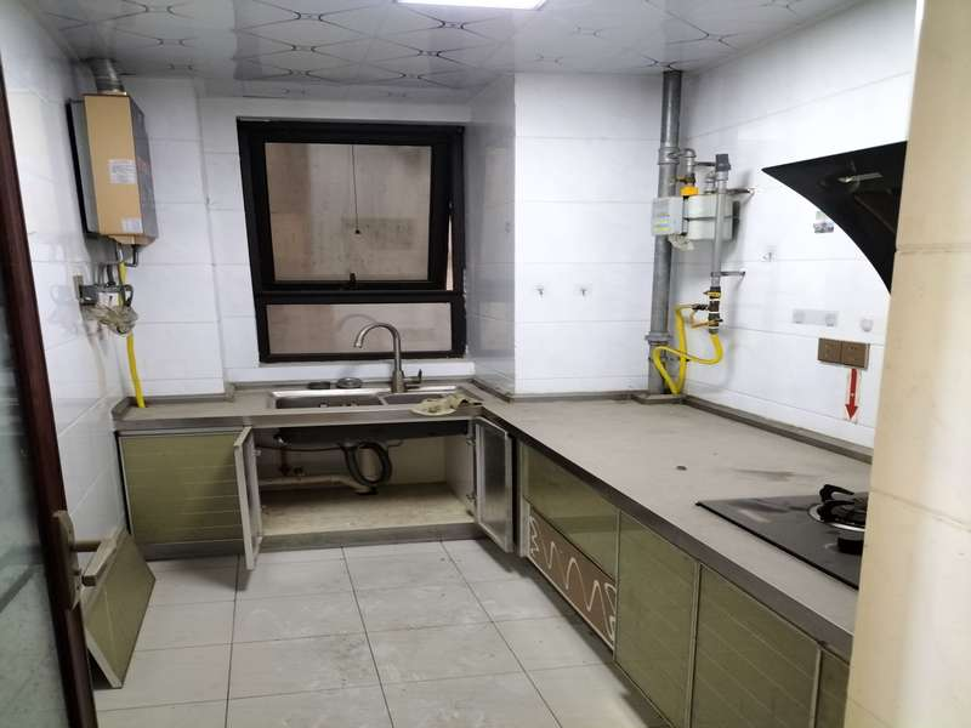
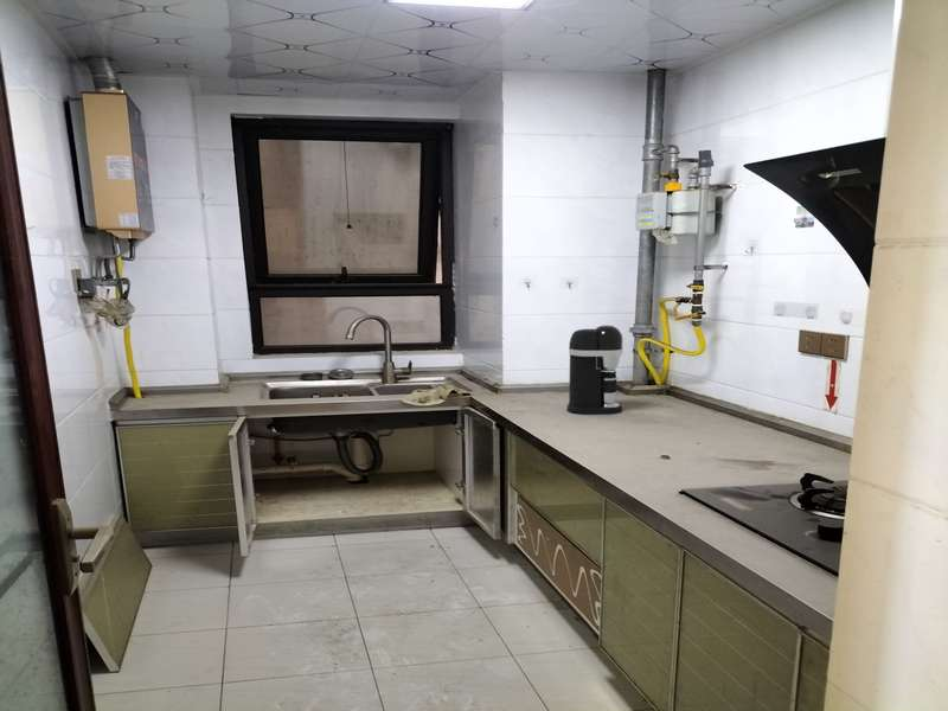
+ coffee maker [566,324,624,415]
